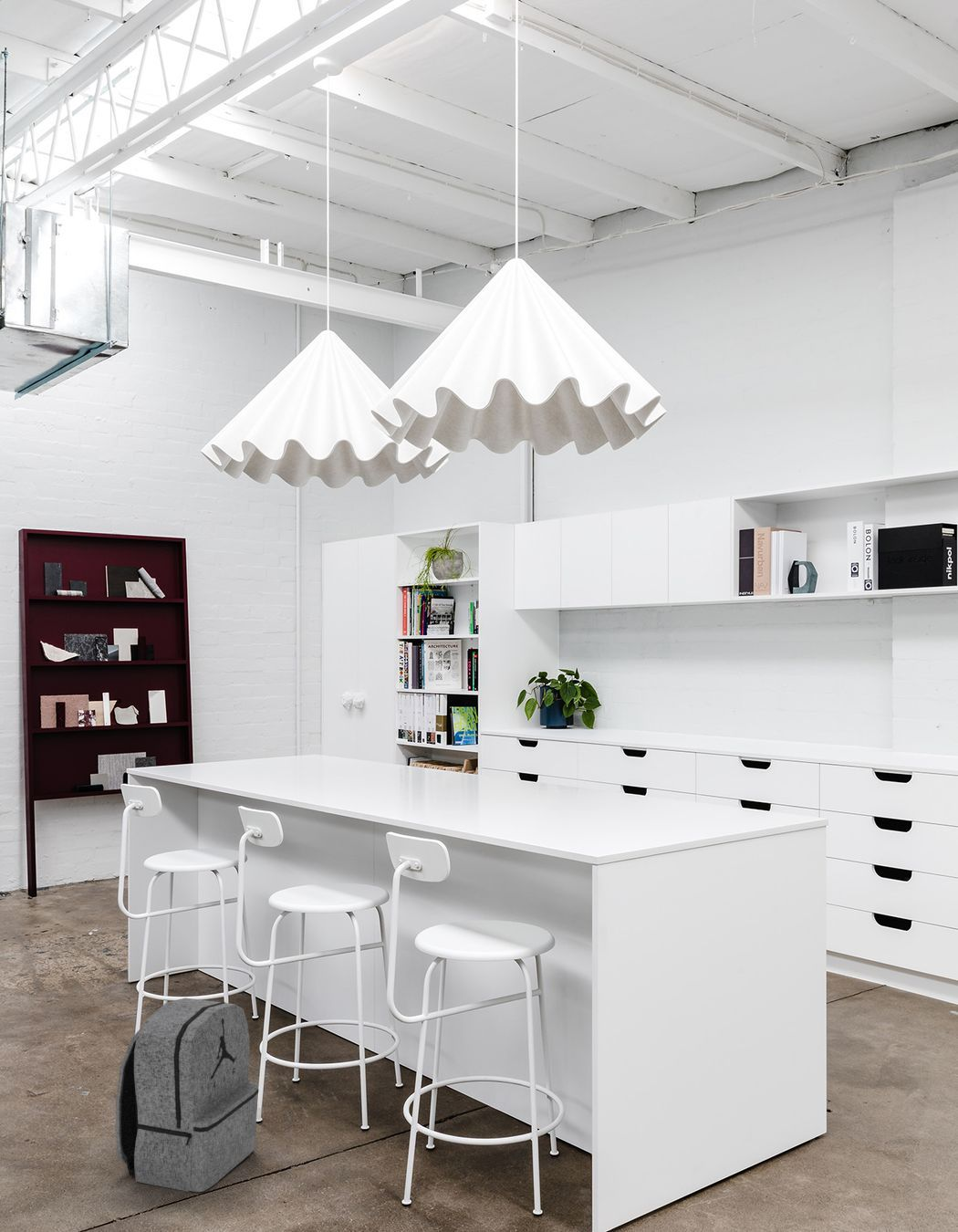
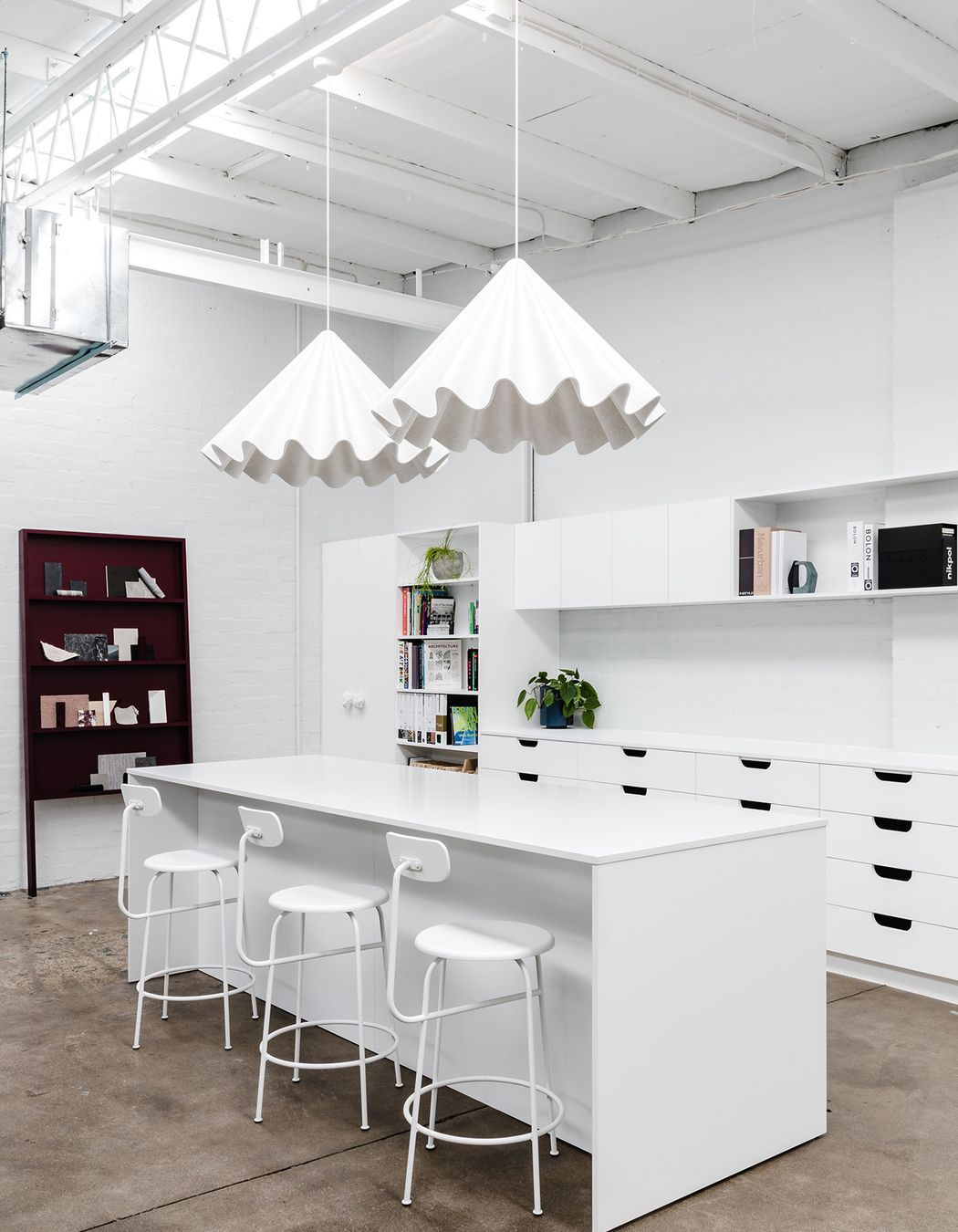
- backpack [115,997,260,1193]
